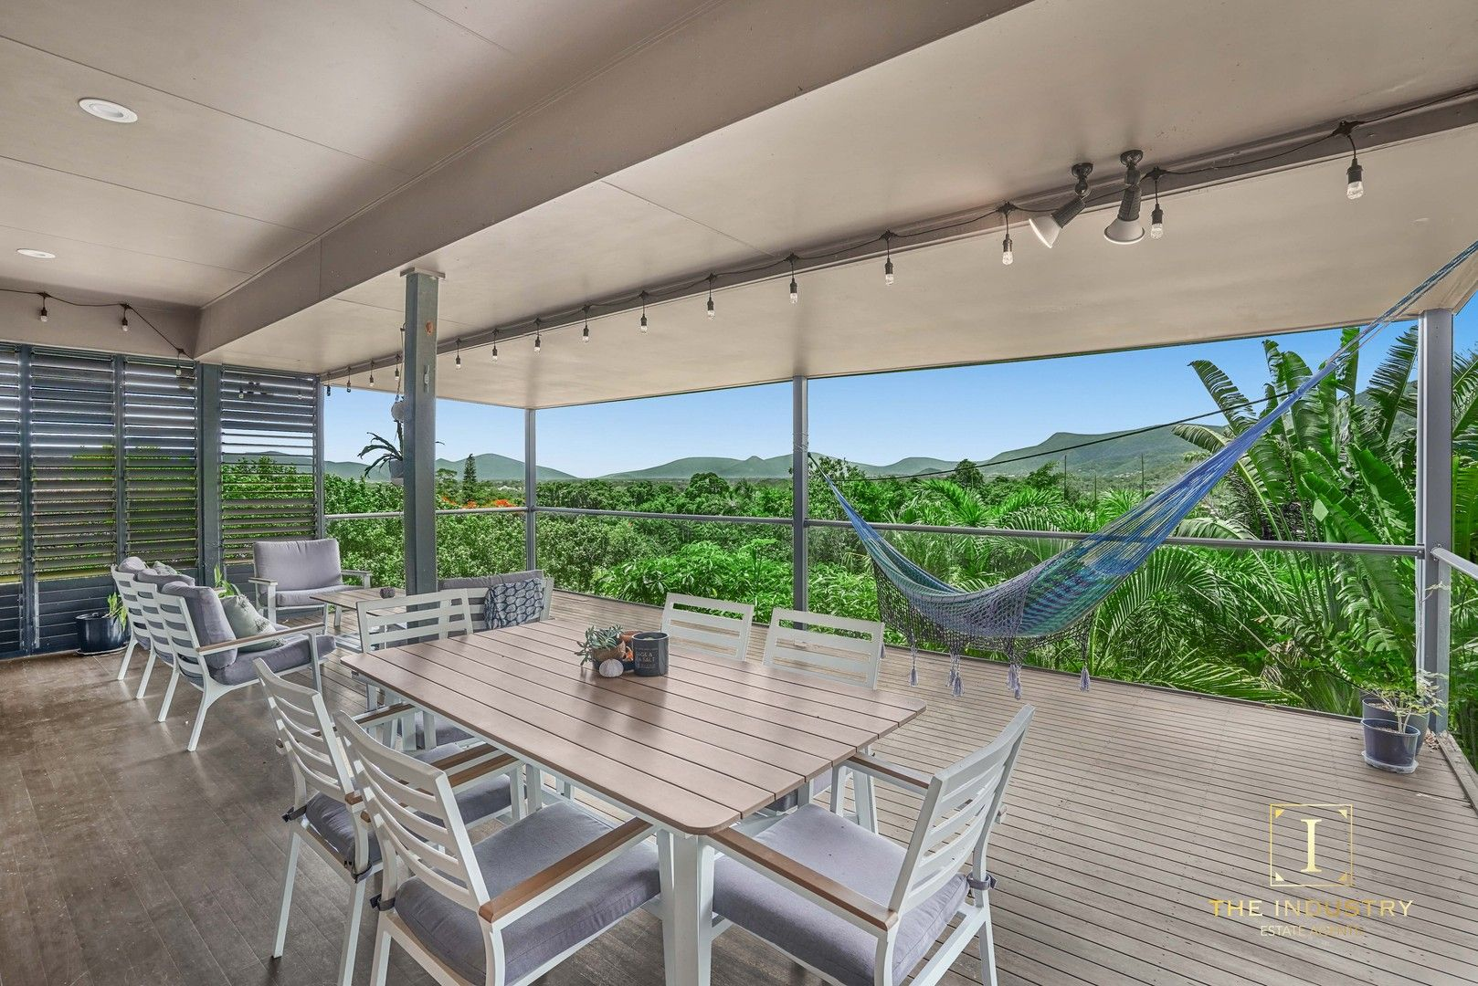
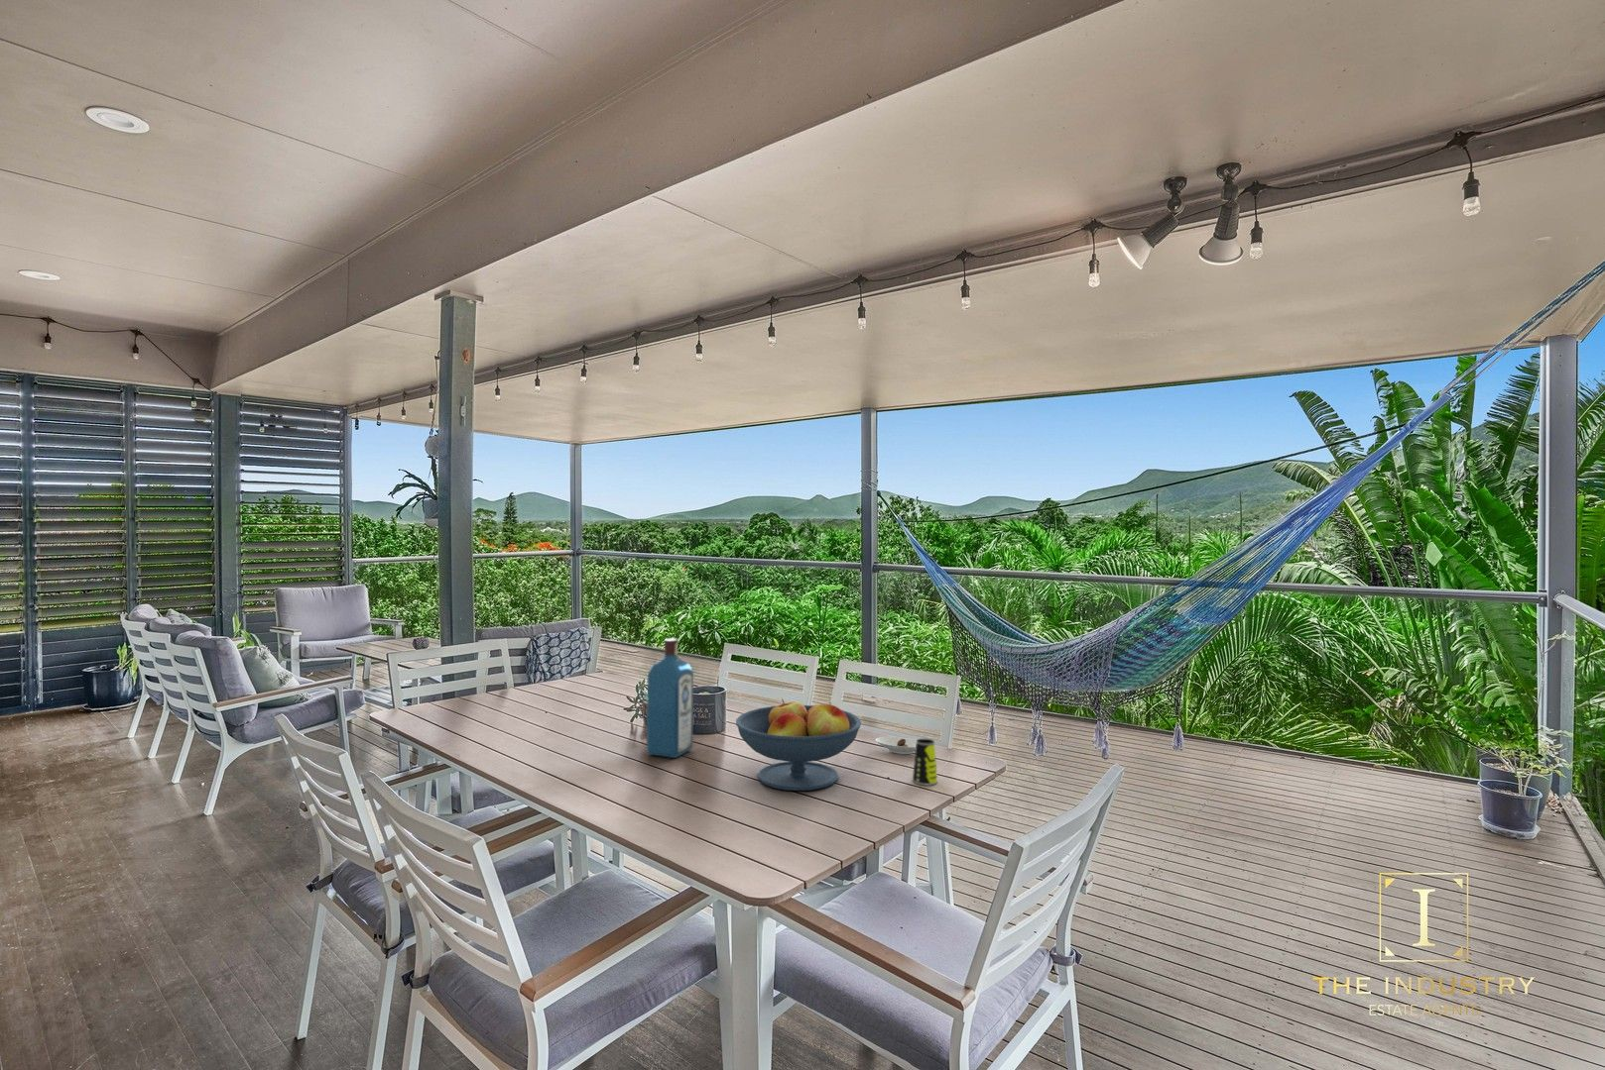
+ saucer [875,736,918,755]
+ liquor [645,637,694,758]
+ fruit bowl [735,699,862,792]
+ cup [912,738,938,786]
